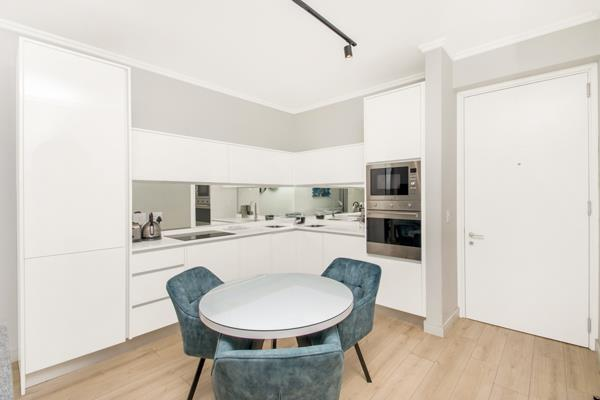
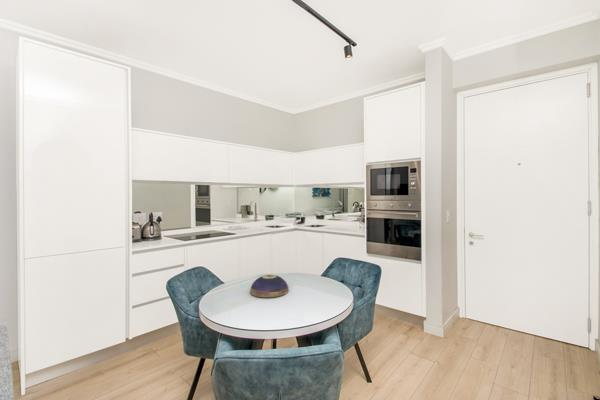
+ decorative bowl [249,274,290,298]
